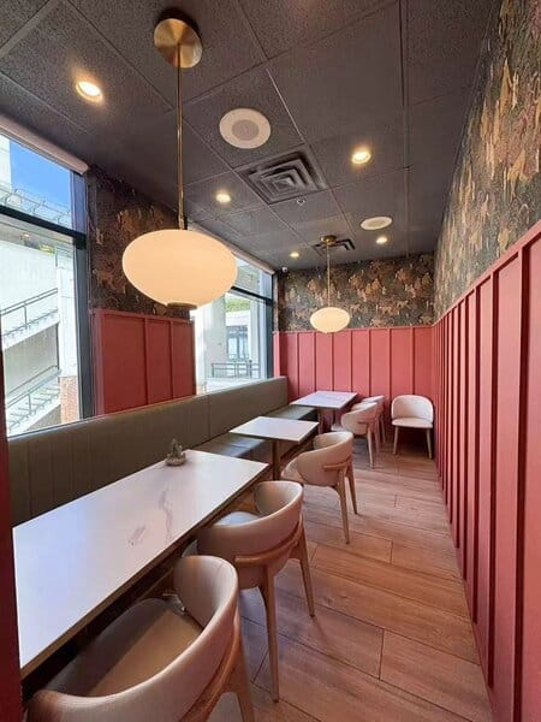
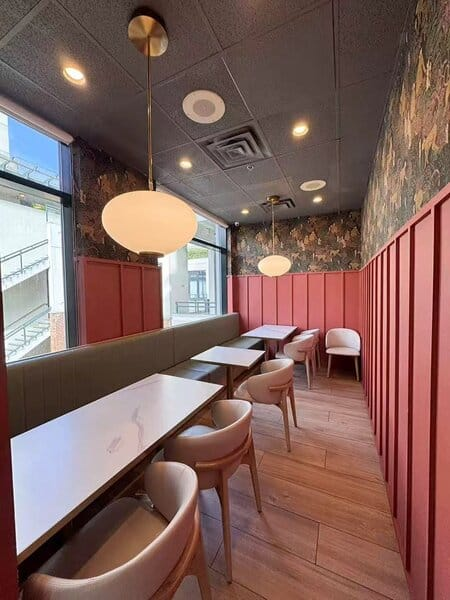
- succulent planter [164,438,188,467]
